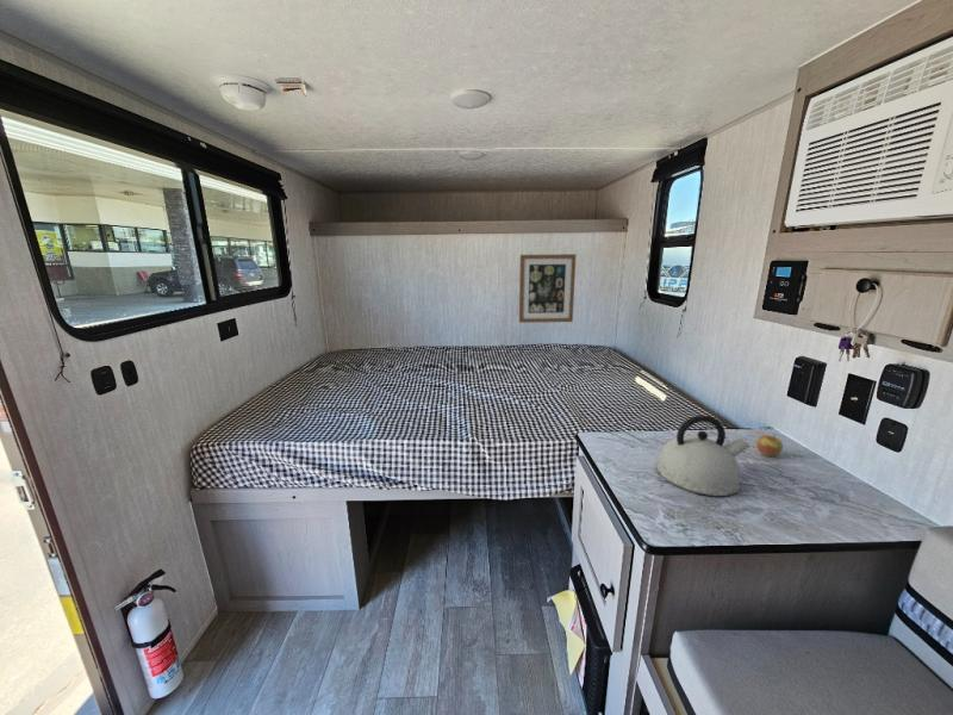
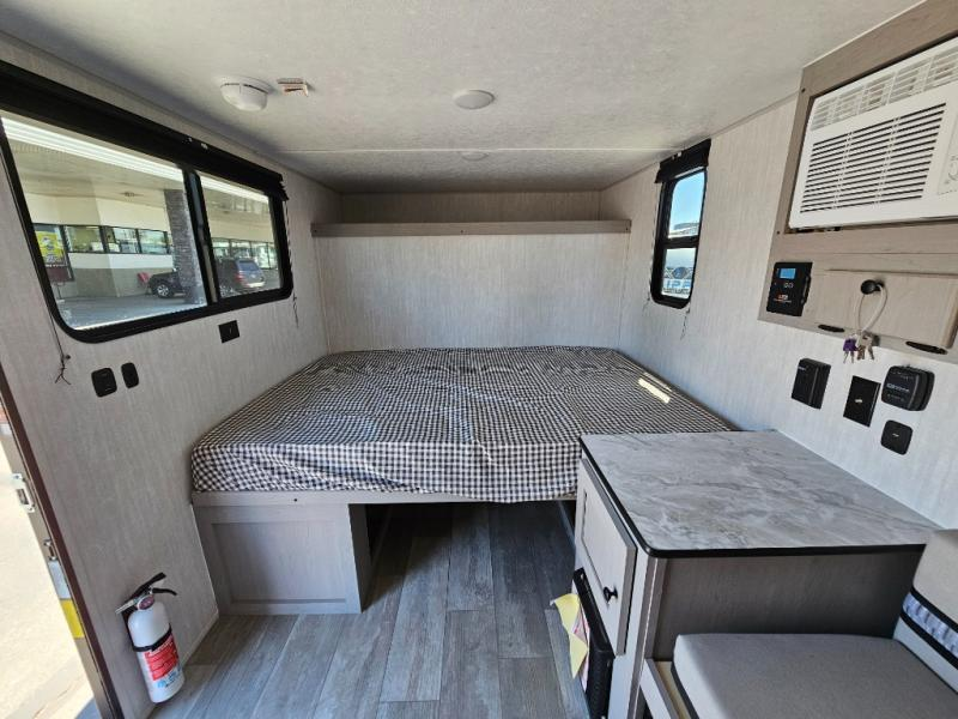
- wall art [518,253,578,324]
- apple [755,434,784,458]
- kettle [655,415,750,497]
